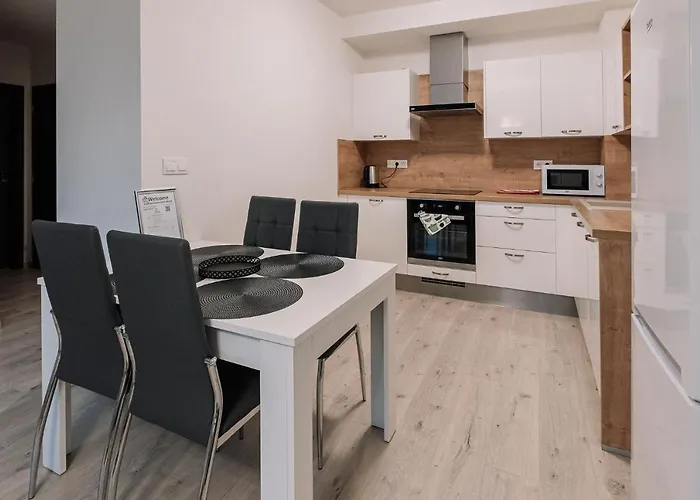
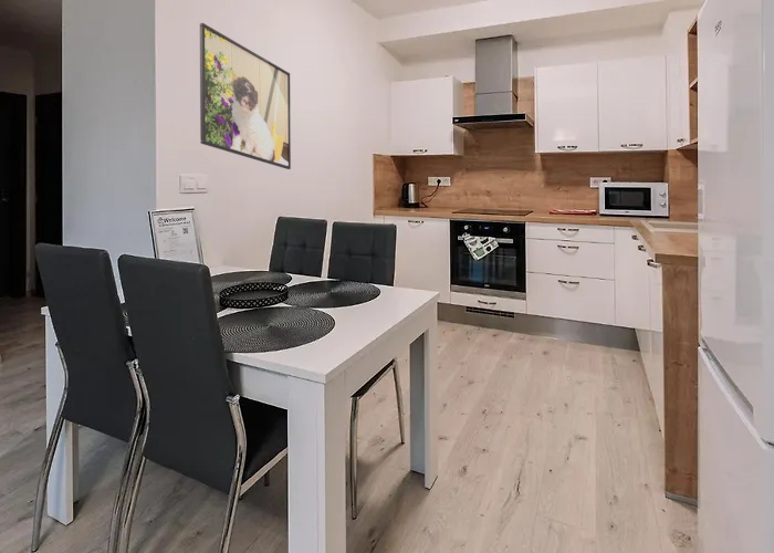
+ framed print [199,22,292,170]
